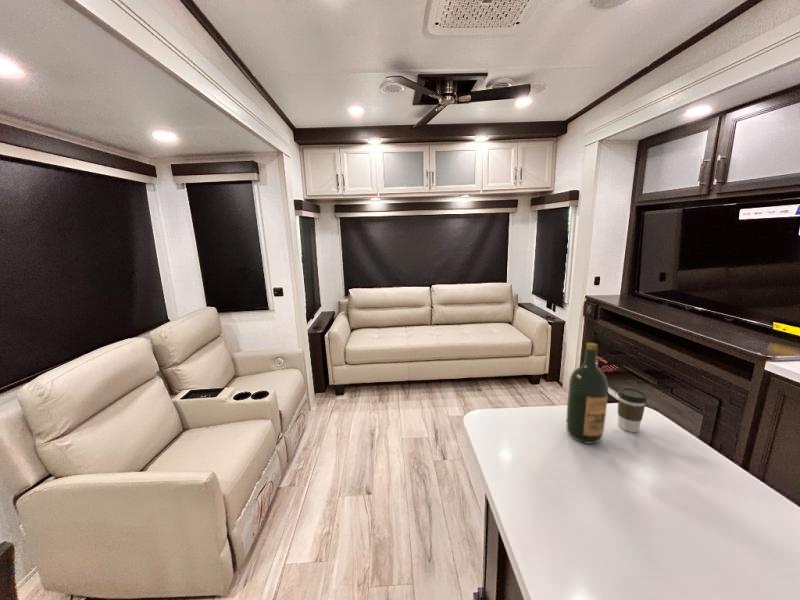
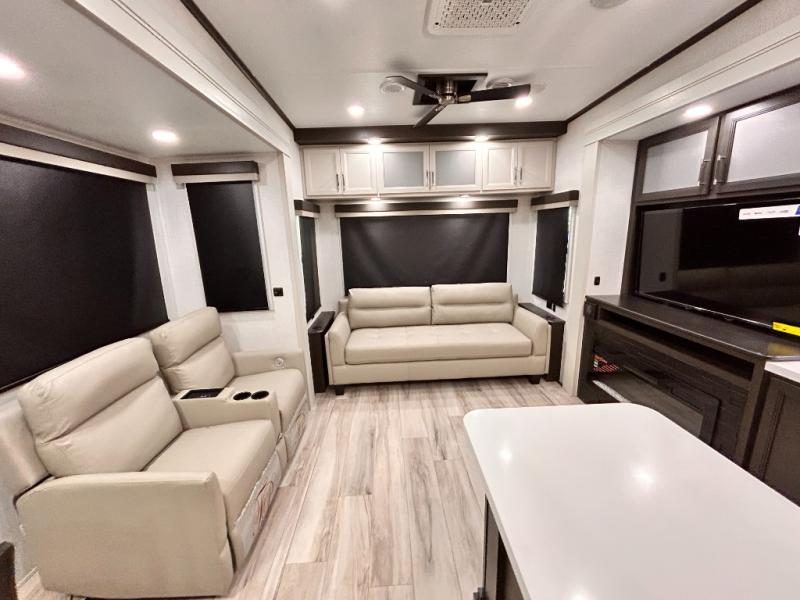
- coffee cup [617,387,648,433]
- wine bottle [566,342,609,445]
